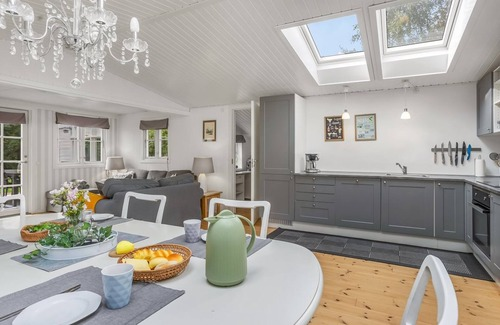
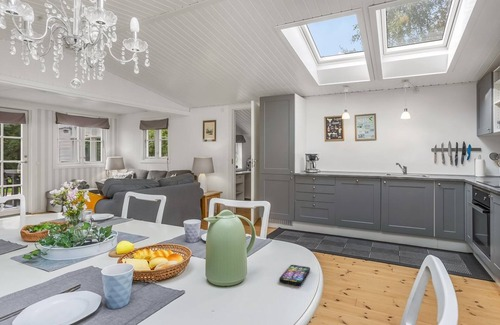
+ smartphone [278,264,311,286]
